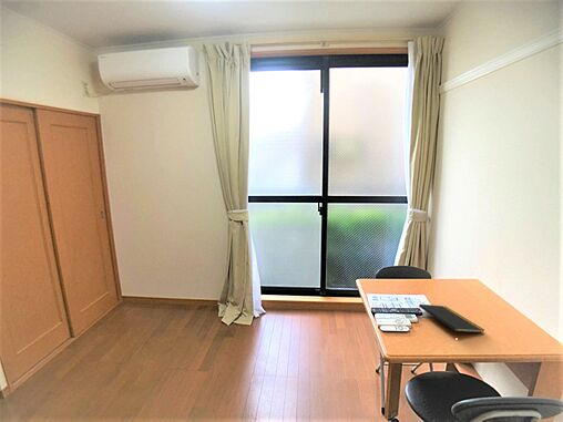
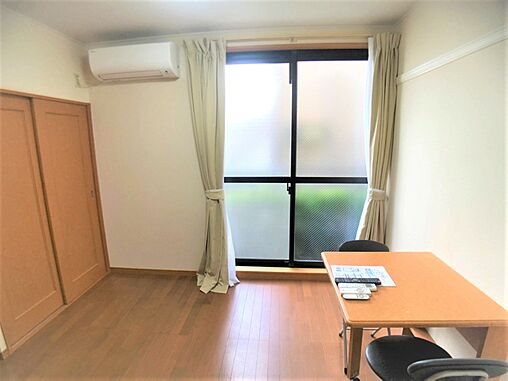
- notepad [418,303,485,337]
